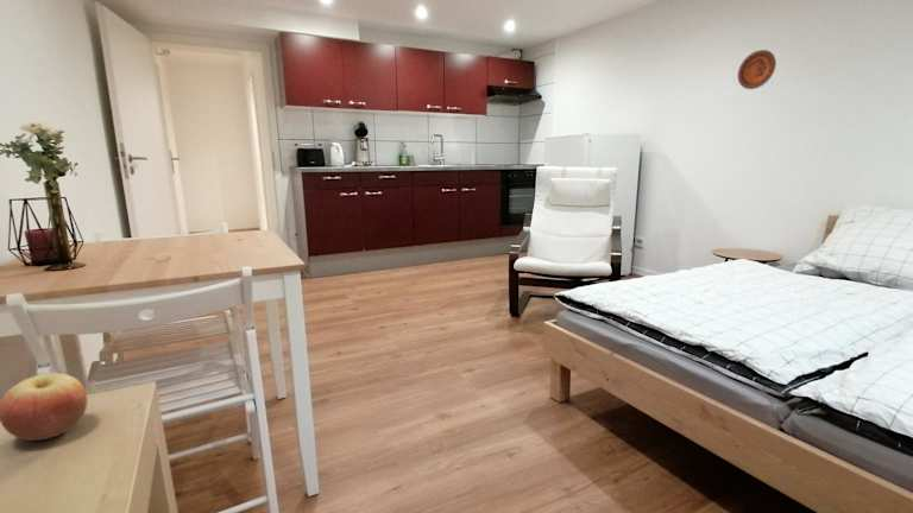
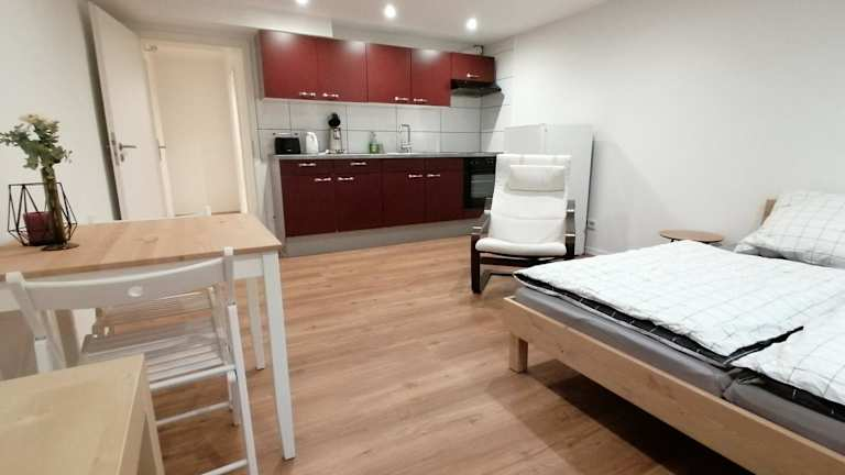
- apple [0,372,89,442]
- decorative plate [737,49,777,90]
